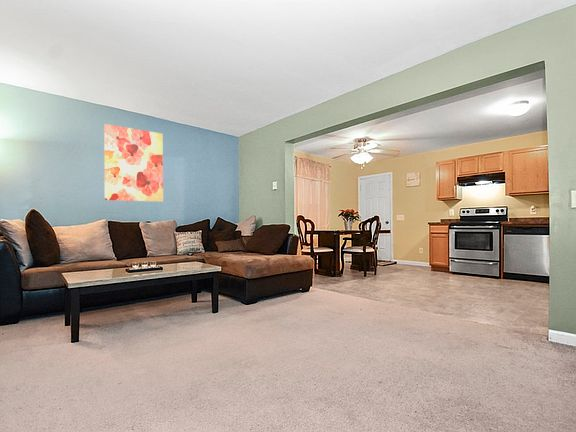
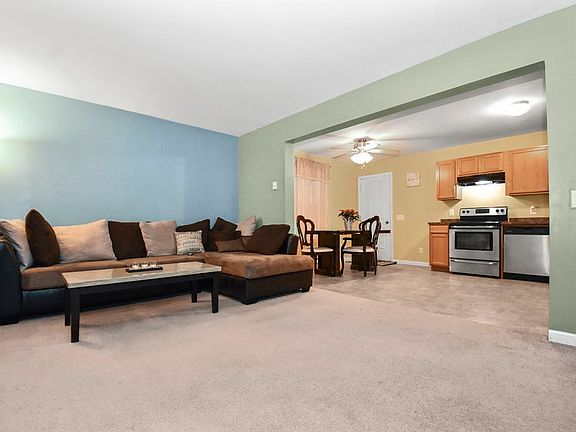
- wall art [103,123,164,203]
